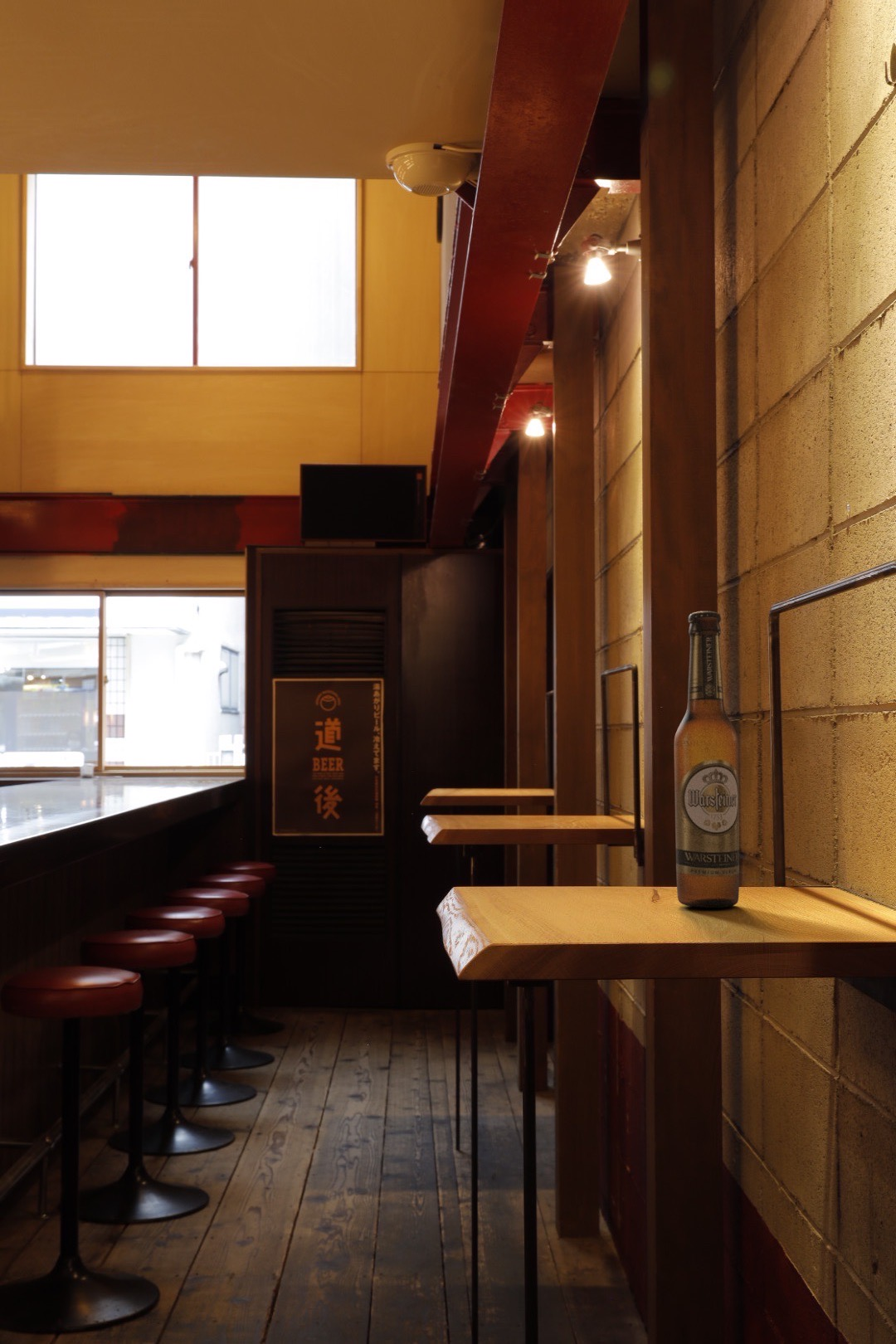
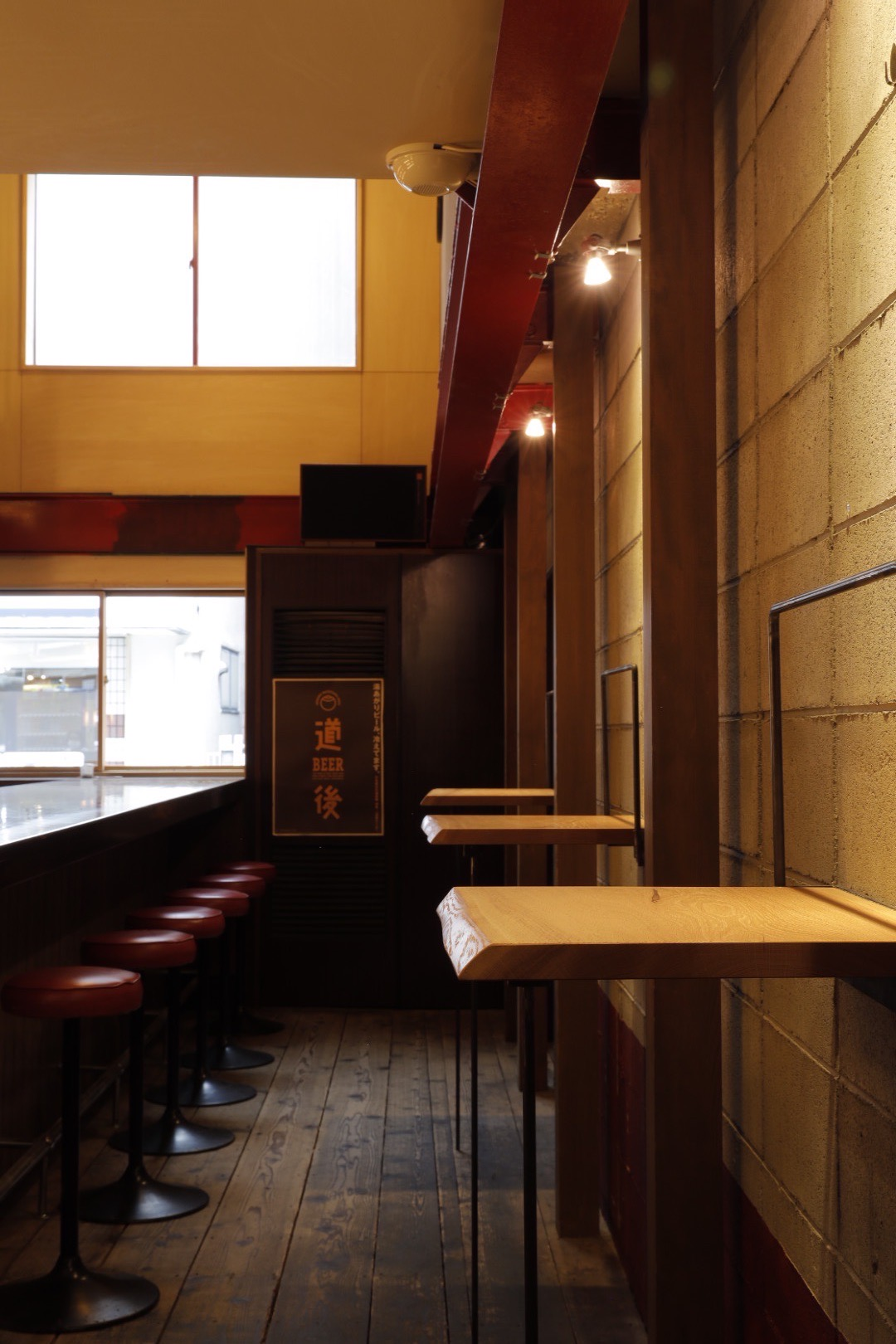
- beer bottle [674,611,740,908]
